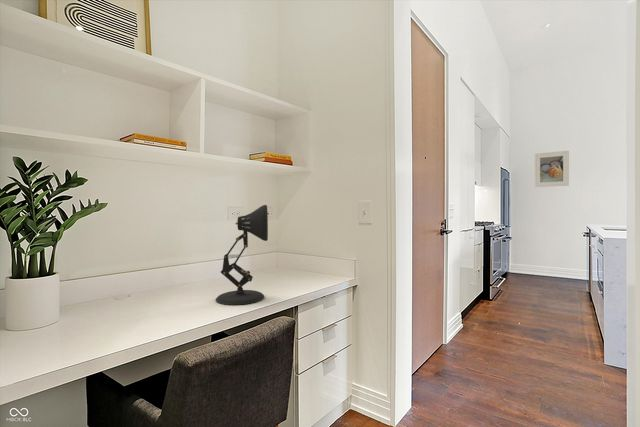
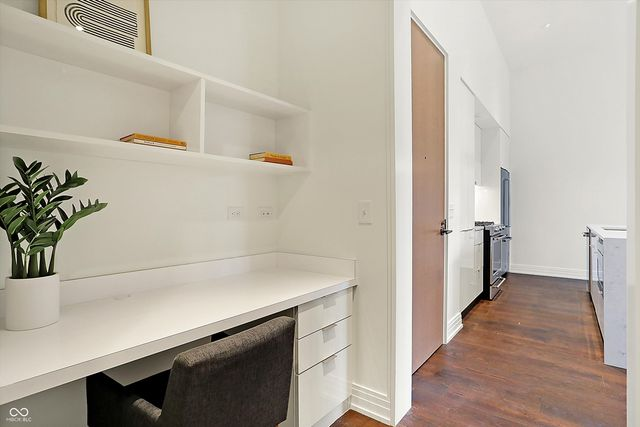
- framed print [534,150,570,188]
- desk lamp [215,204,269,306]
